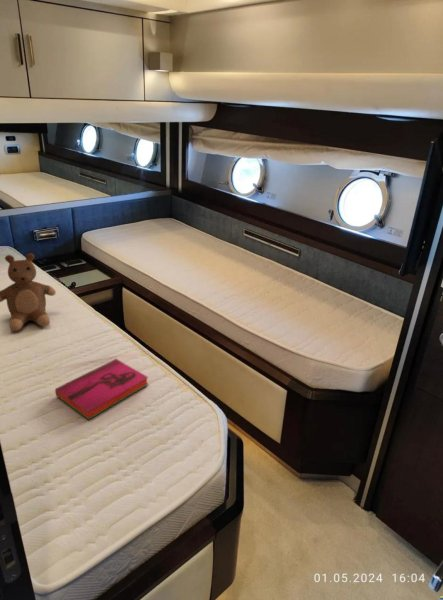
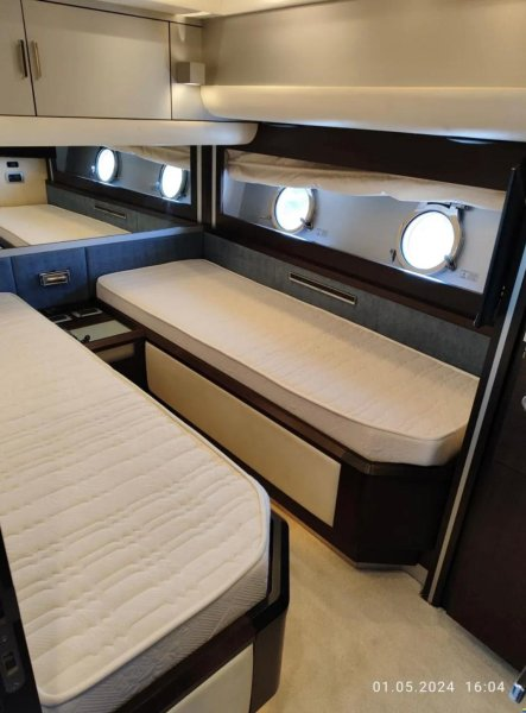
- hardback book [54,358,149,421]
- teddy bear [0,252,57,332]
